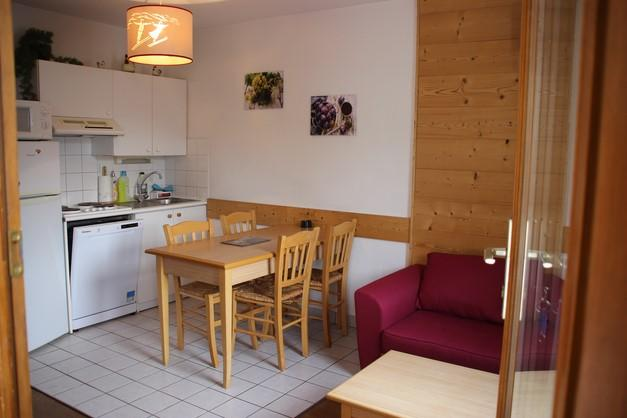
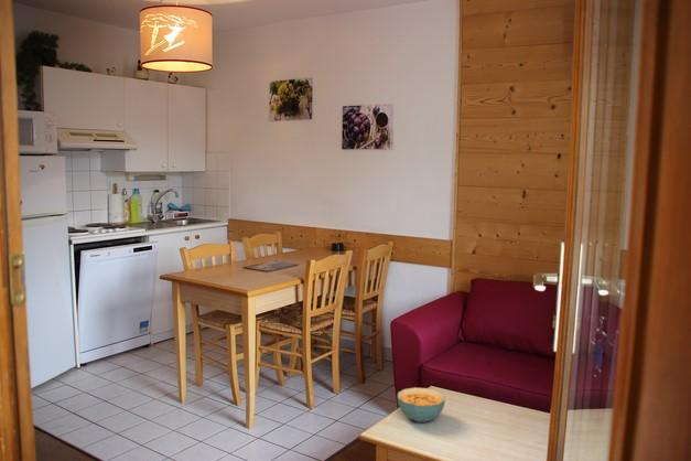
+ cereal bowl [397,386,446,424]
